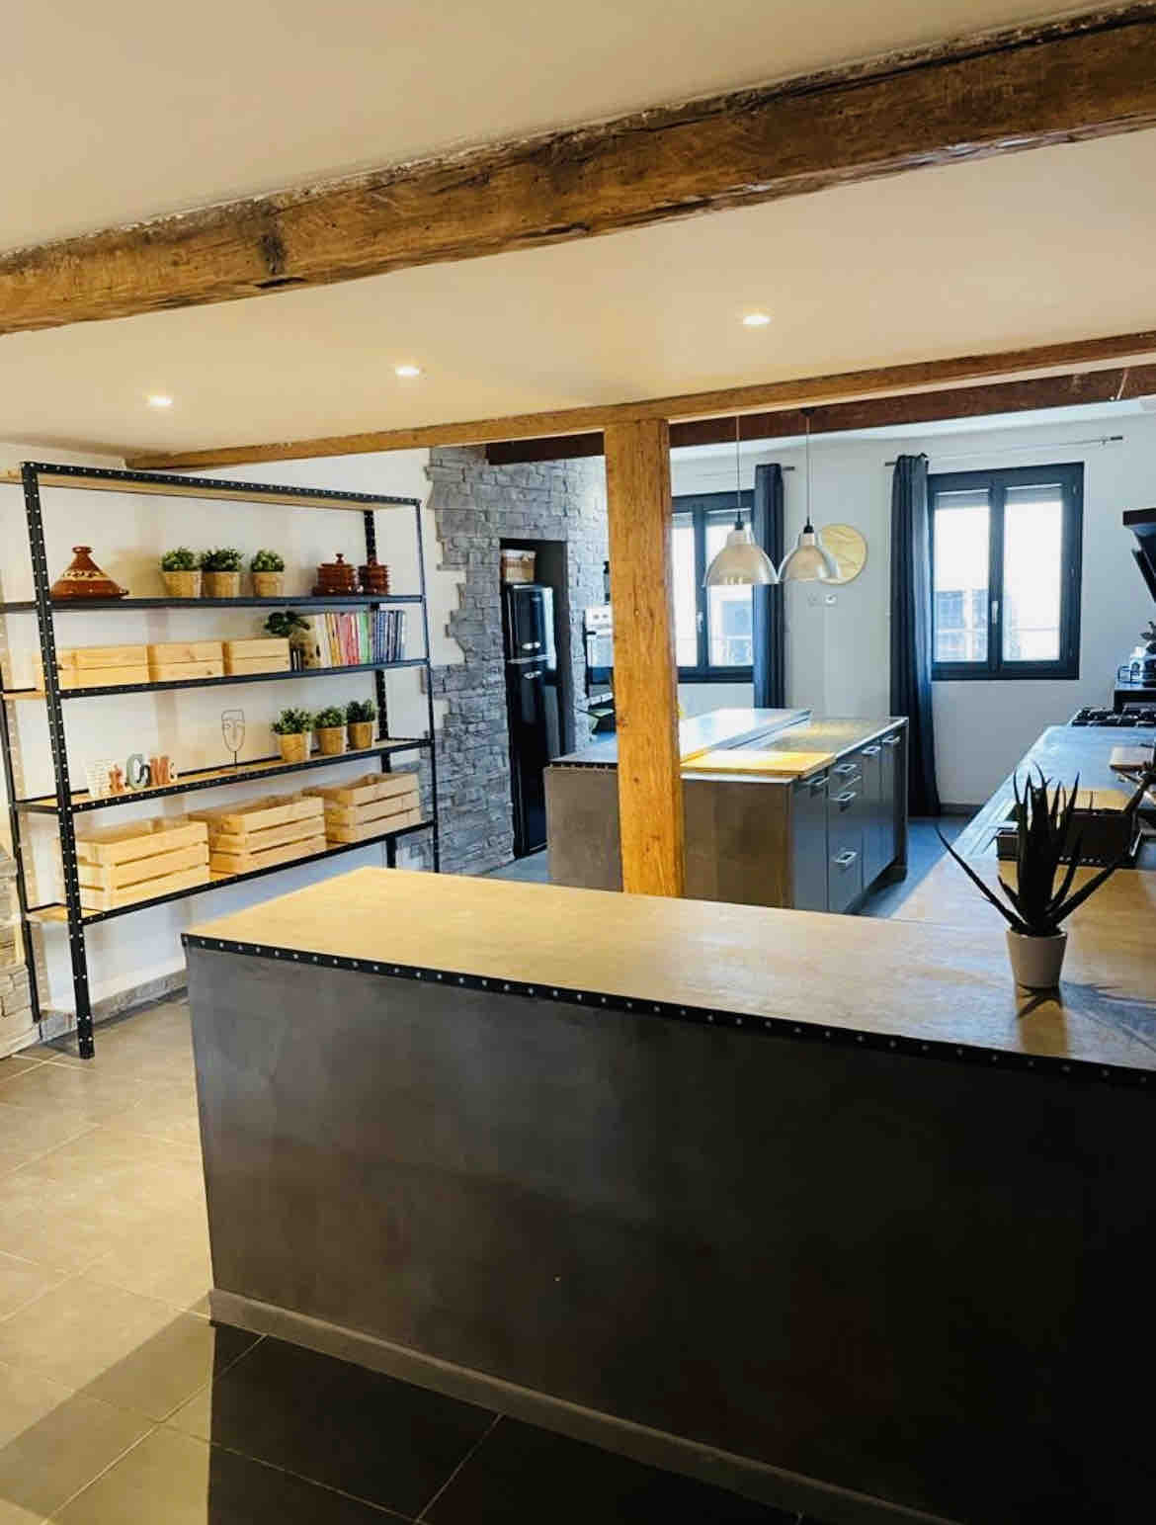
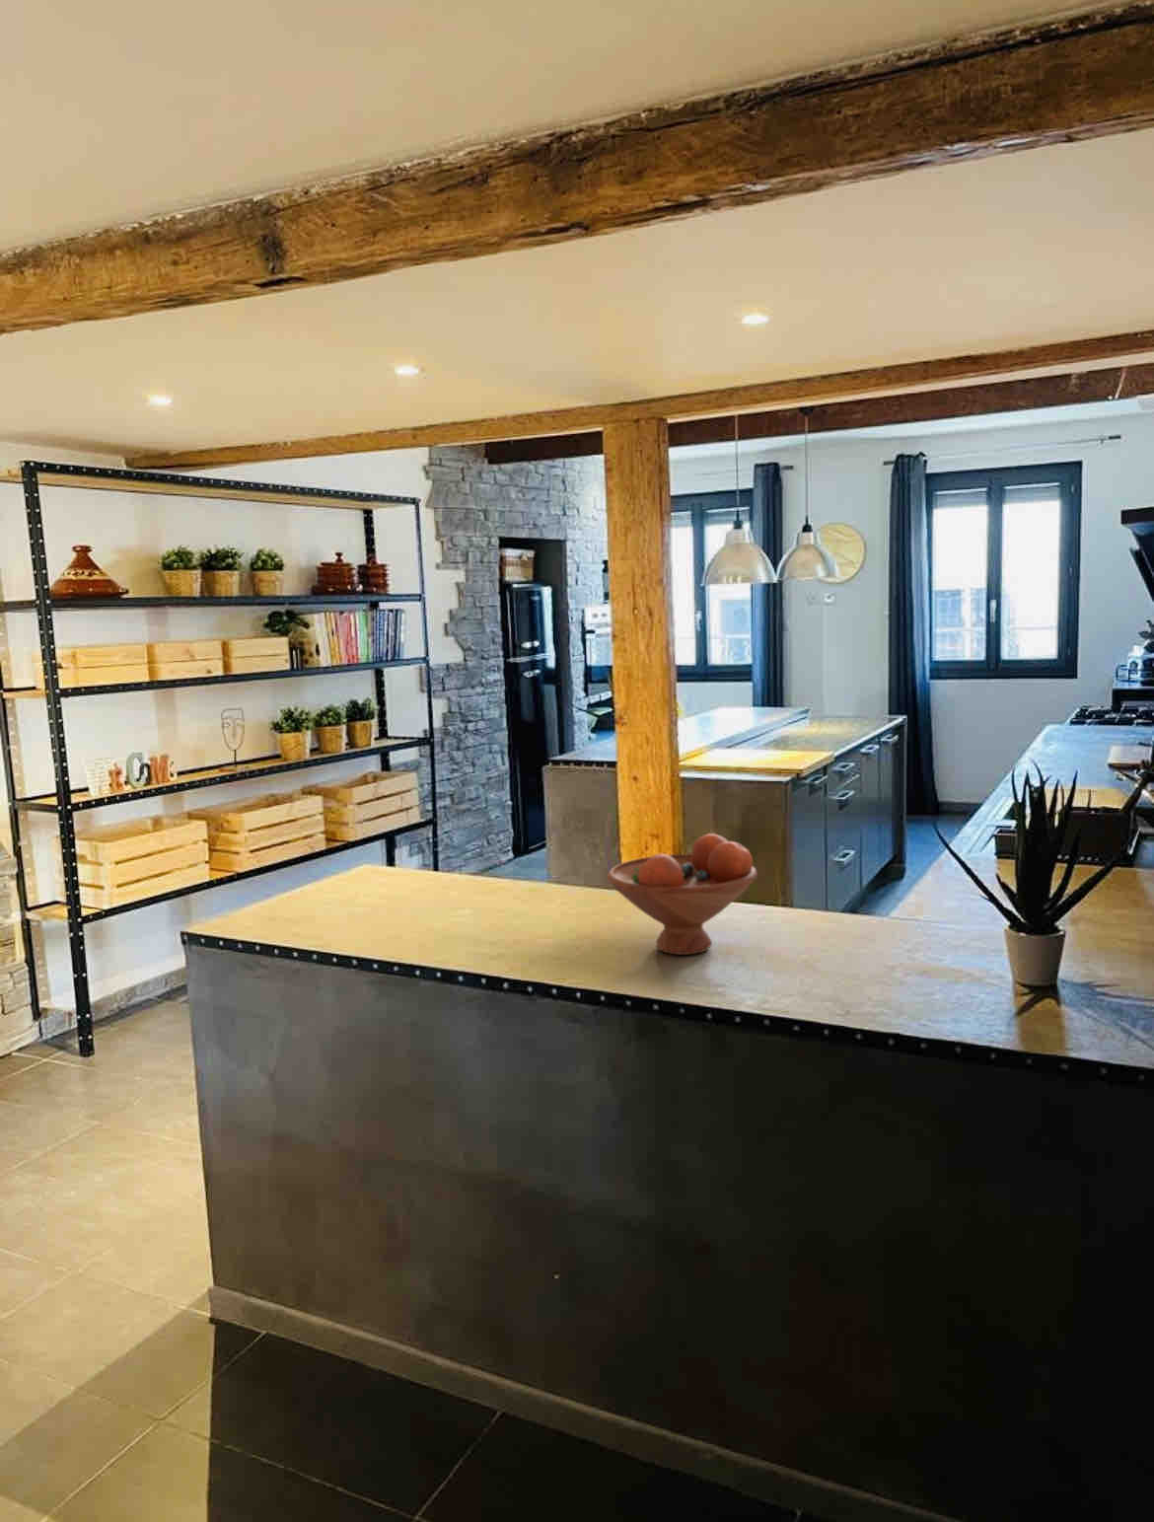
+ fruit bowl [606,832,759,956]
